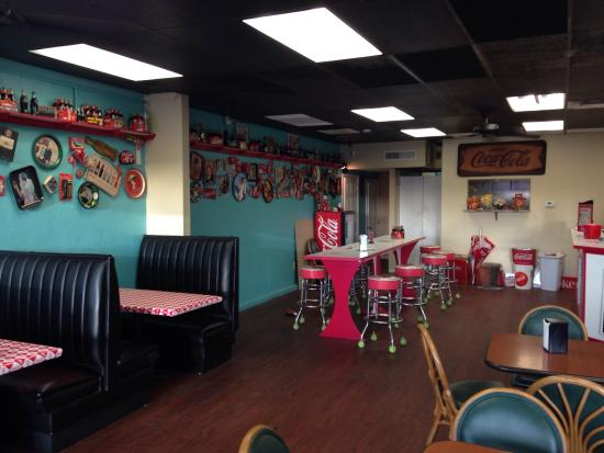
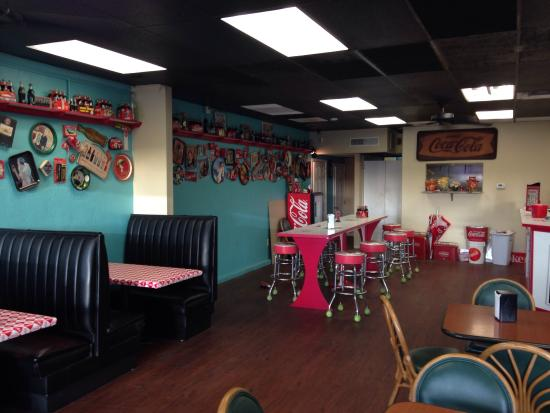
- waste bin [477,261,504,291]
